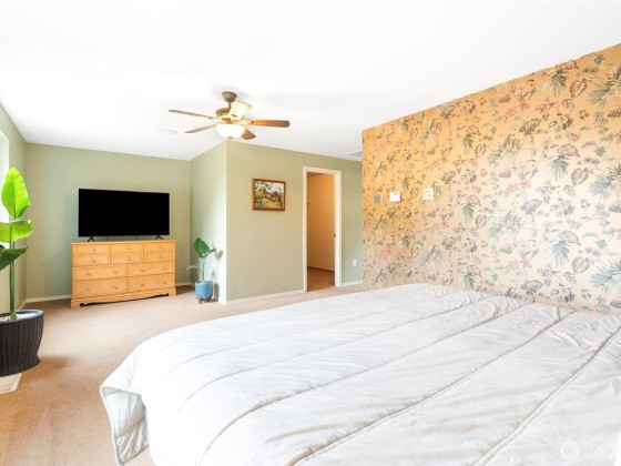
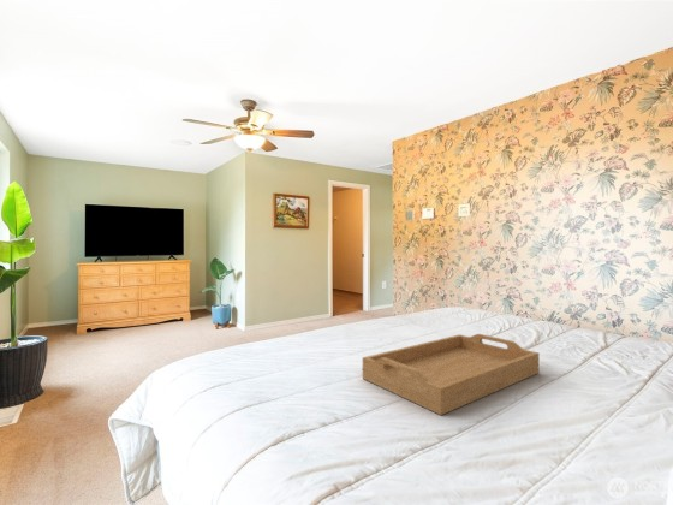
+ serving tray [362,333,540,416]
